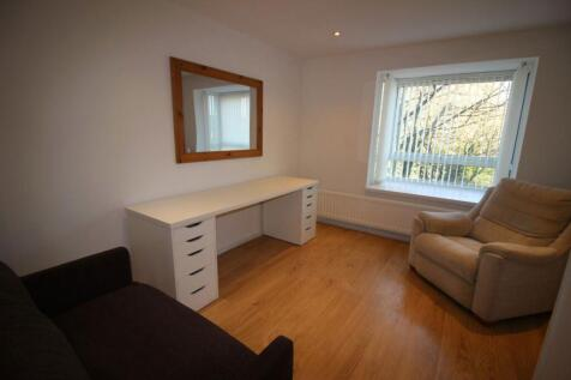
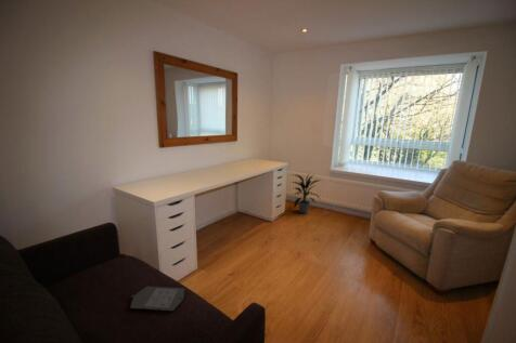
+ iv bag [129,285,186,312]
+ indoor plant [291,172,322,215]
